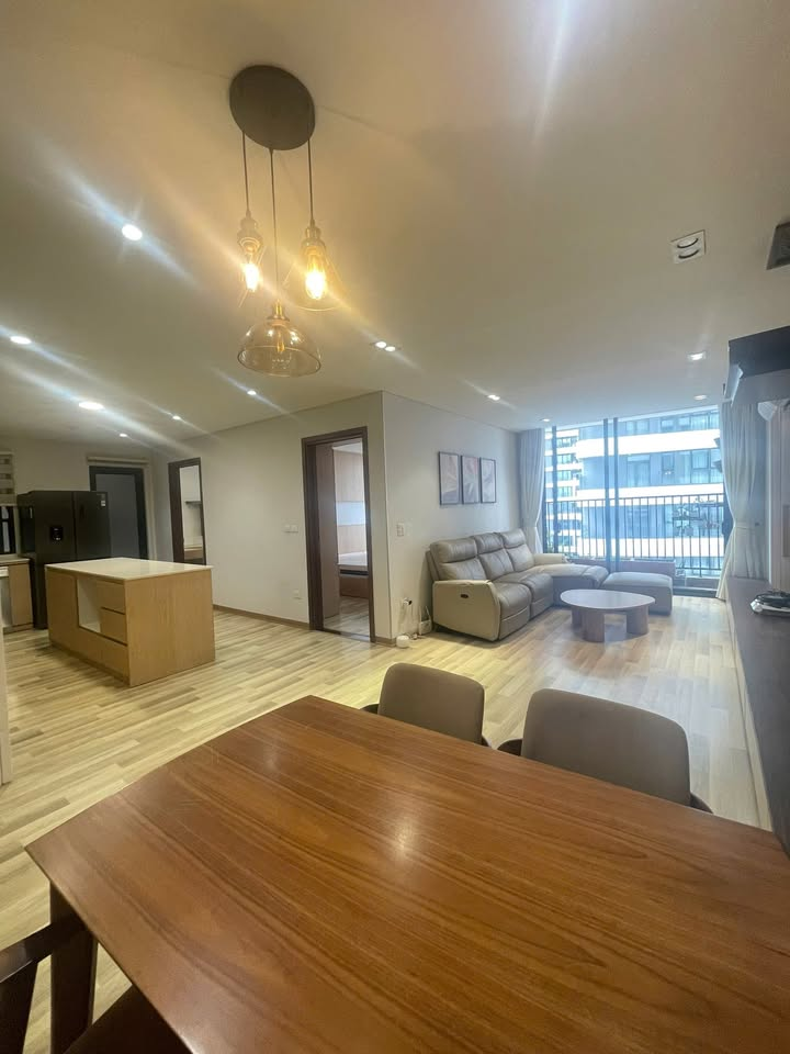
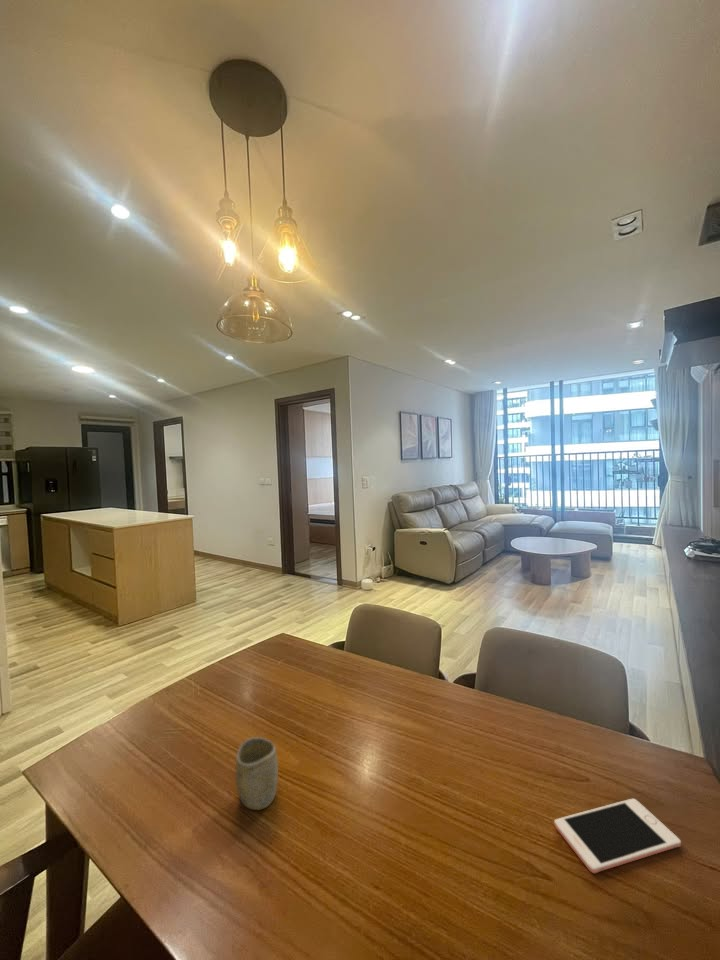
+ cup [235,736,279,811]
+ cell phone [553,798,682,874]
